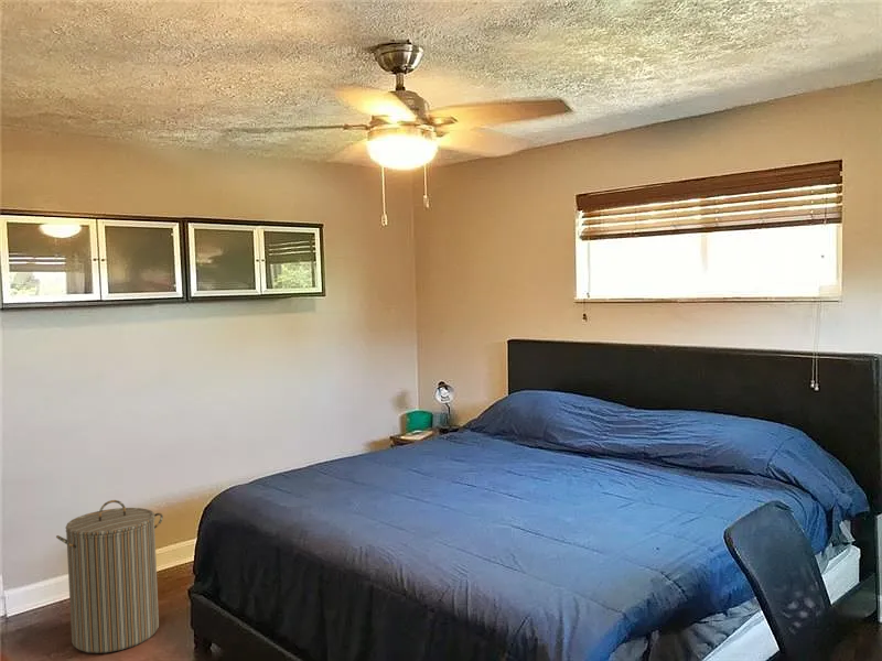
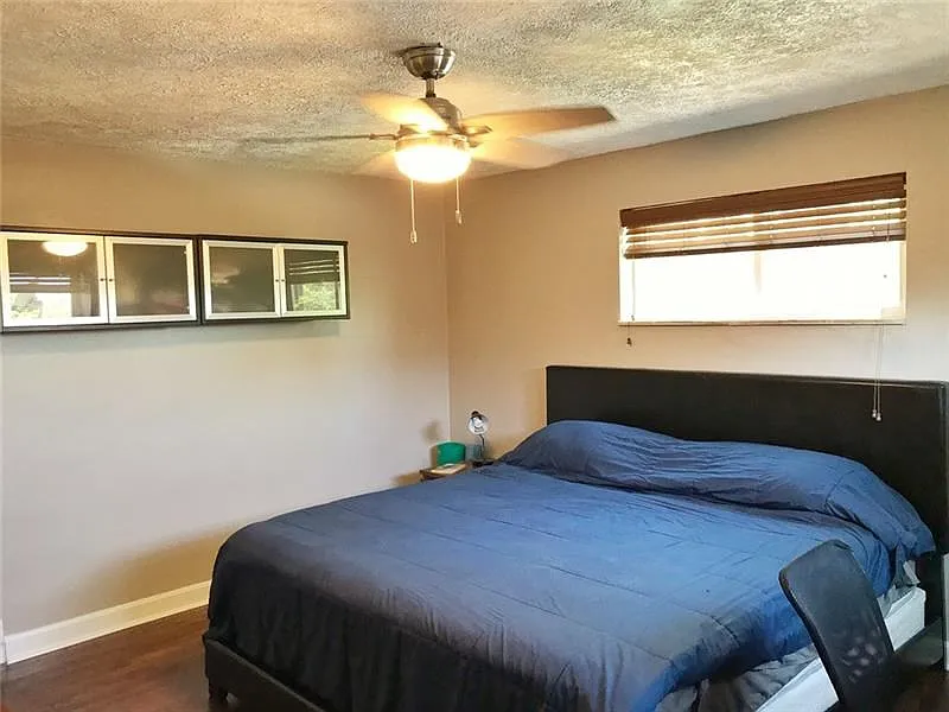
- laundry hamper [55,499,164,654]
